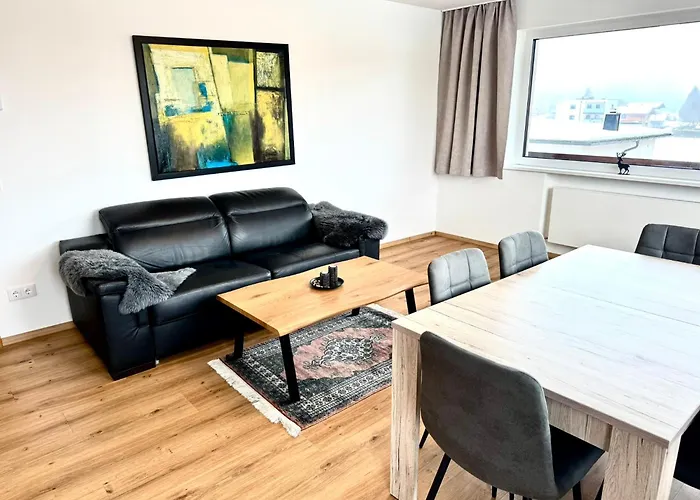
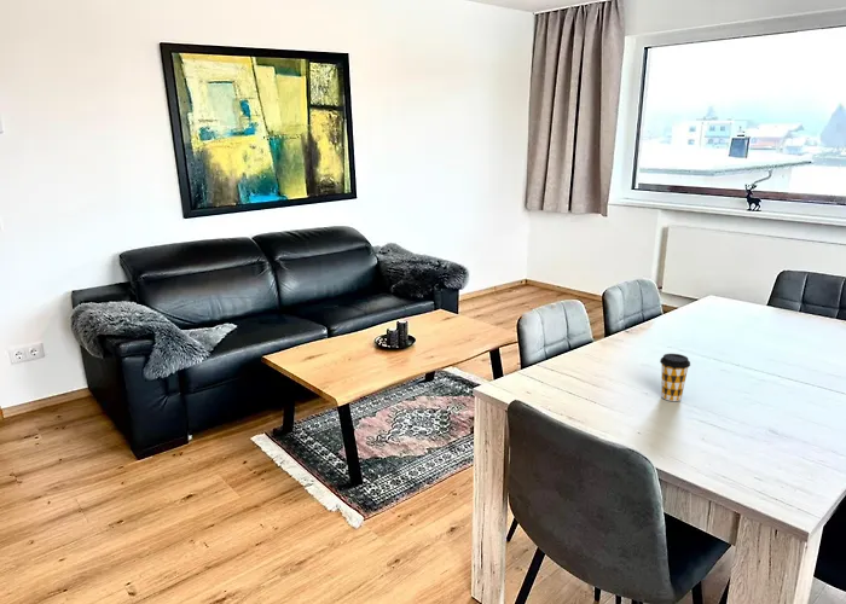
+ coffee cup [659,353,691,402]
